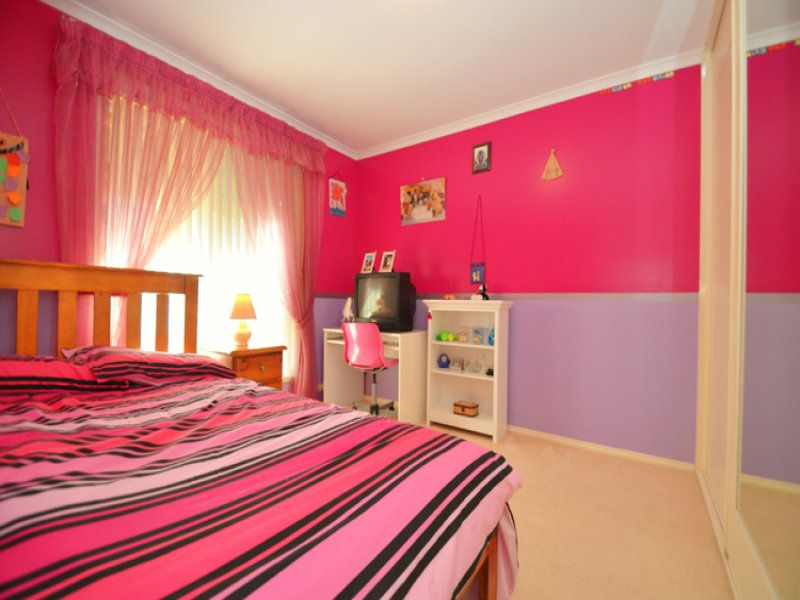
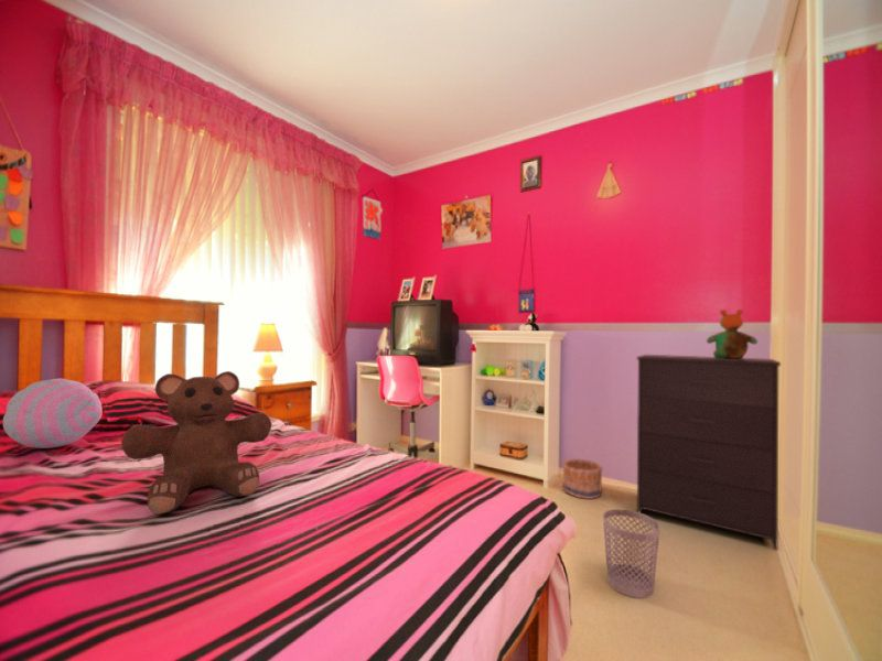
+ stuffed bear [706,308,759,359]
+ cushion [2,378,103,449]
+ teddy bear [120,370,273,516]
+ wastebasket [602,508,662,599]
+ dresser [636,354,782,551]
+ basket [561,458,603,500]
